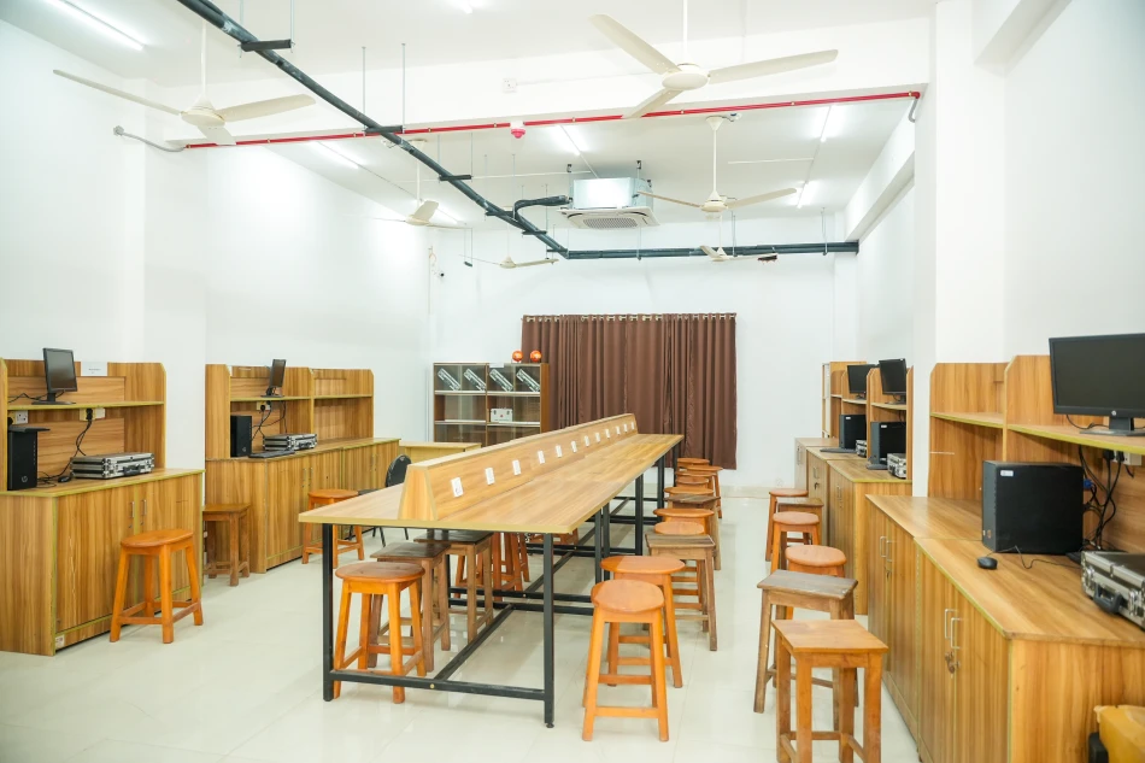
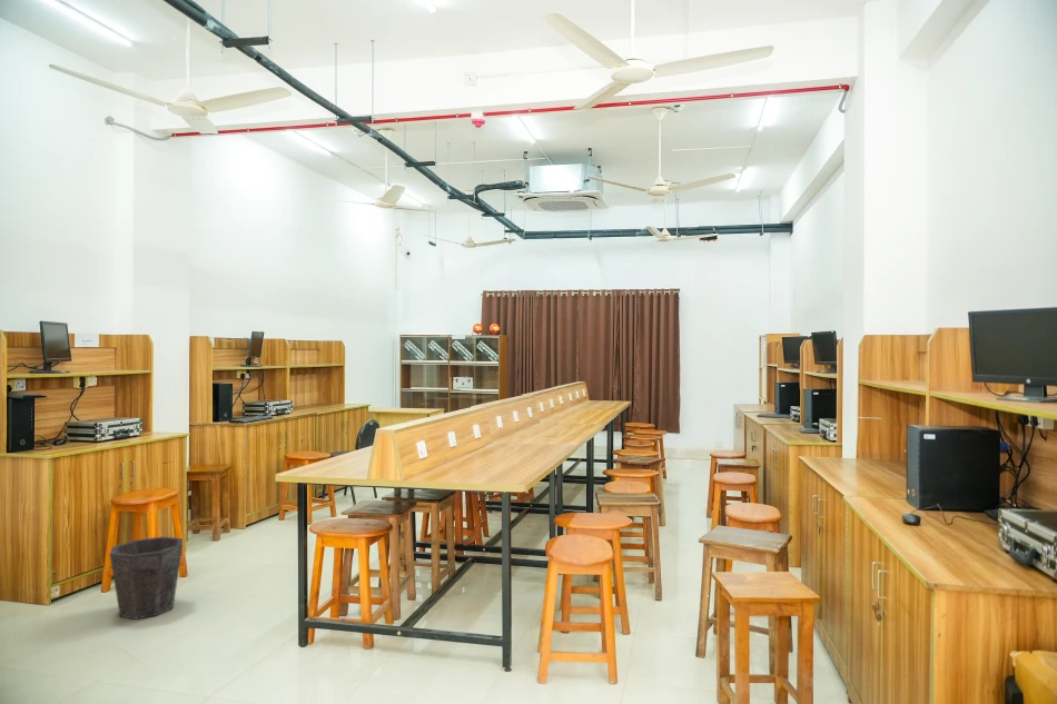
+ waste bin [109,536,184,621]
